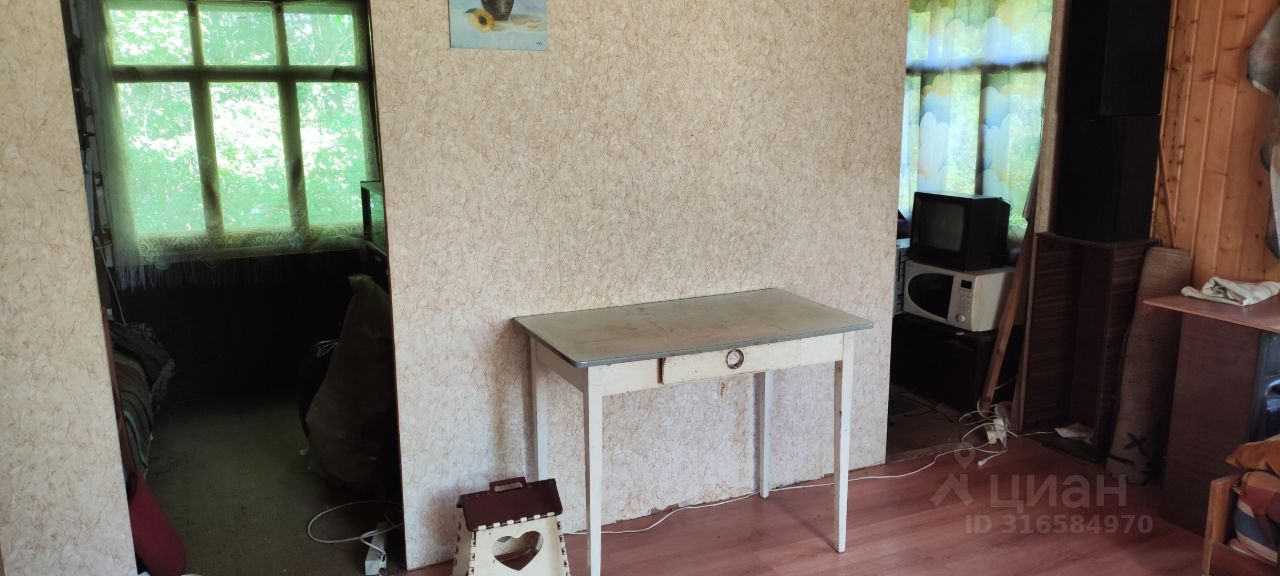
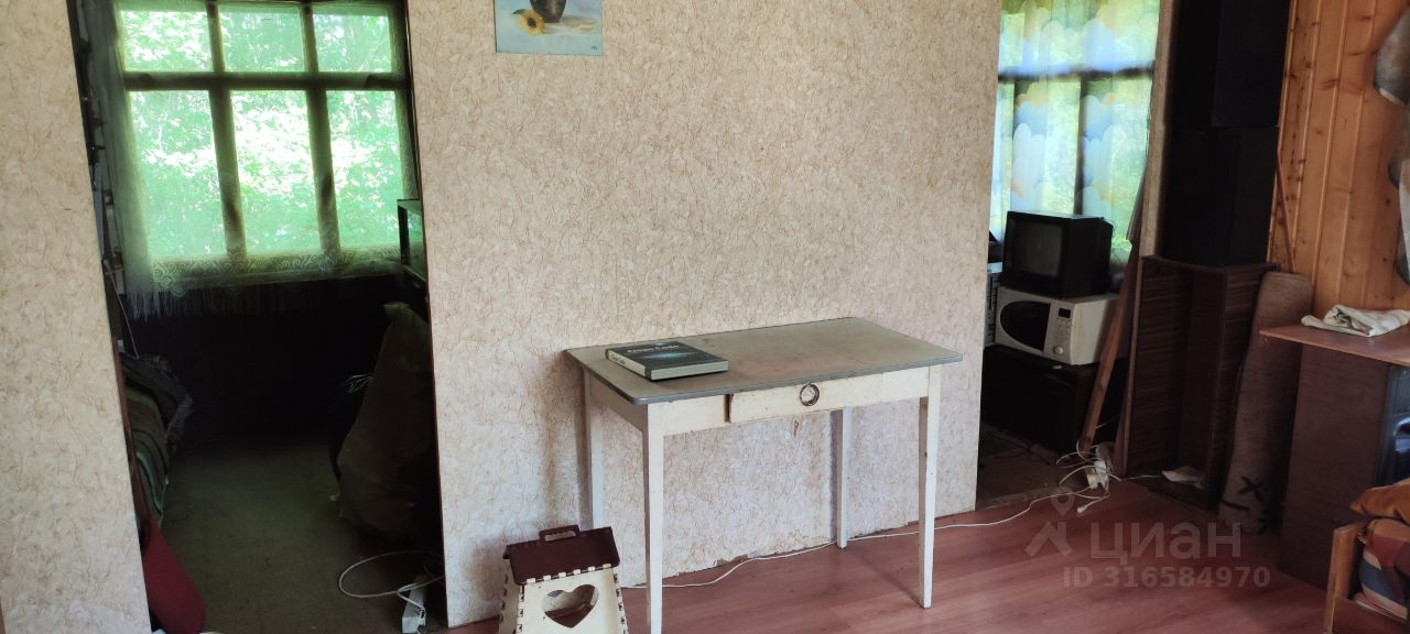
+ book [604,340,729,381]
